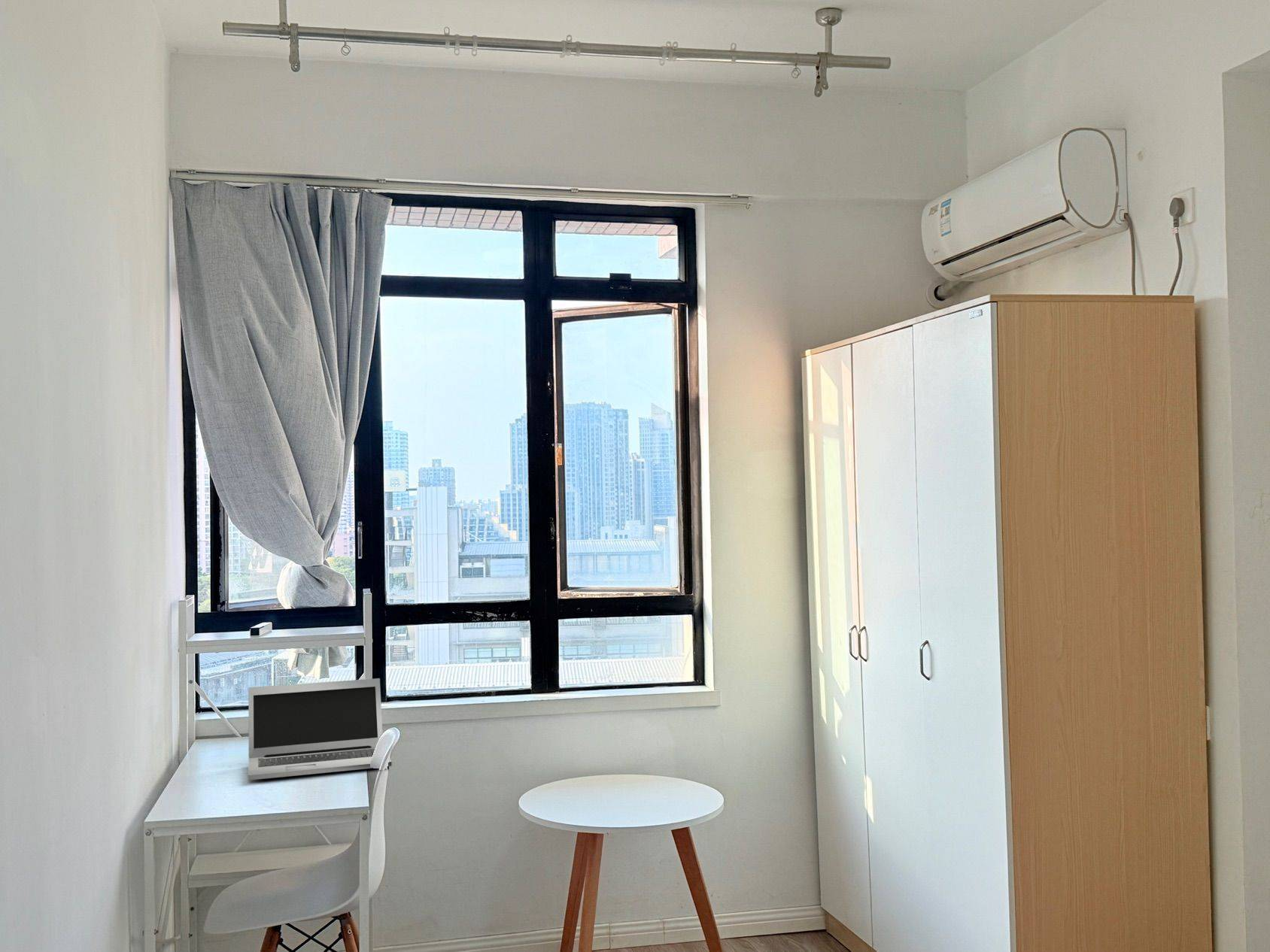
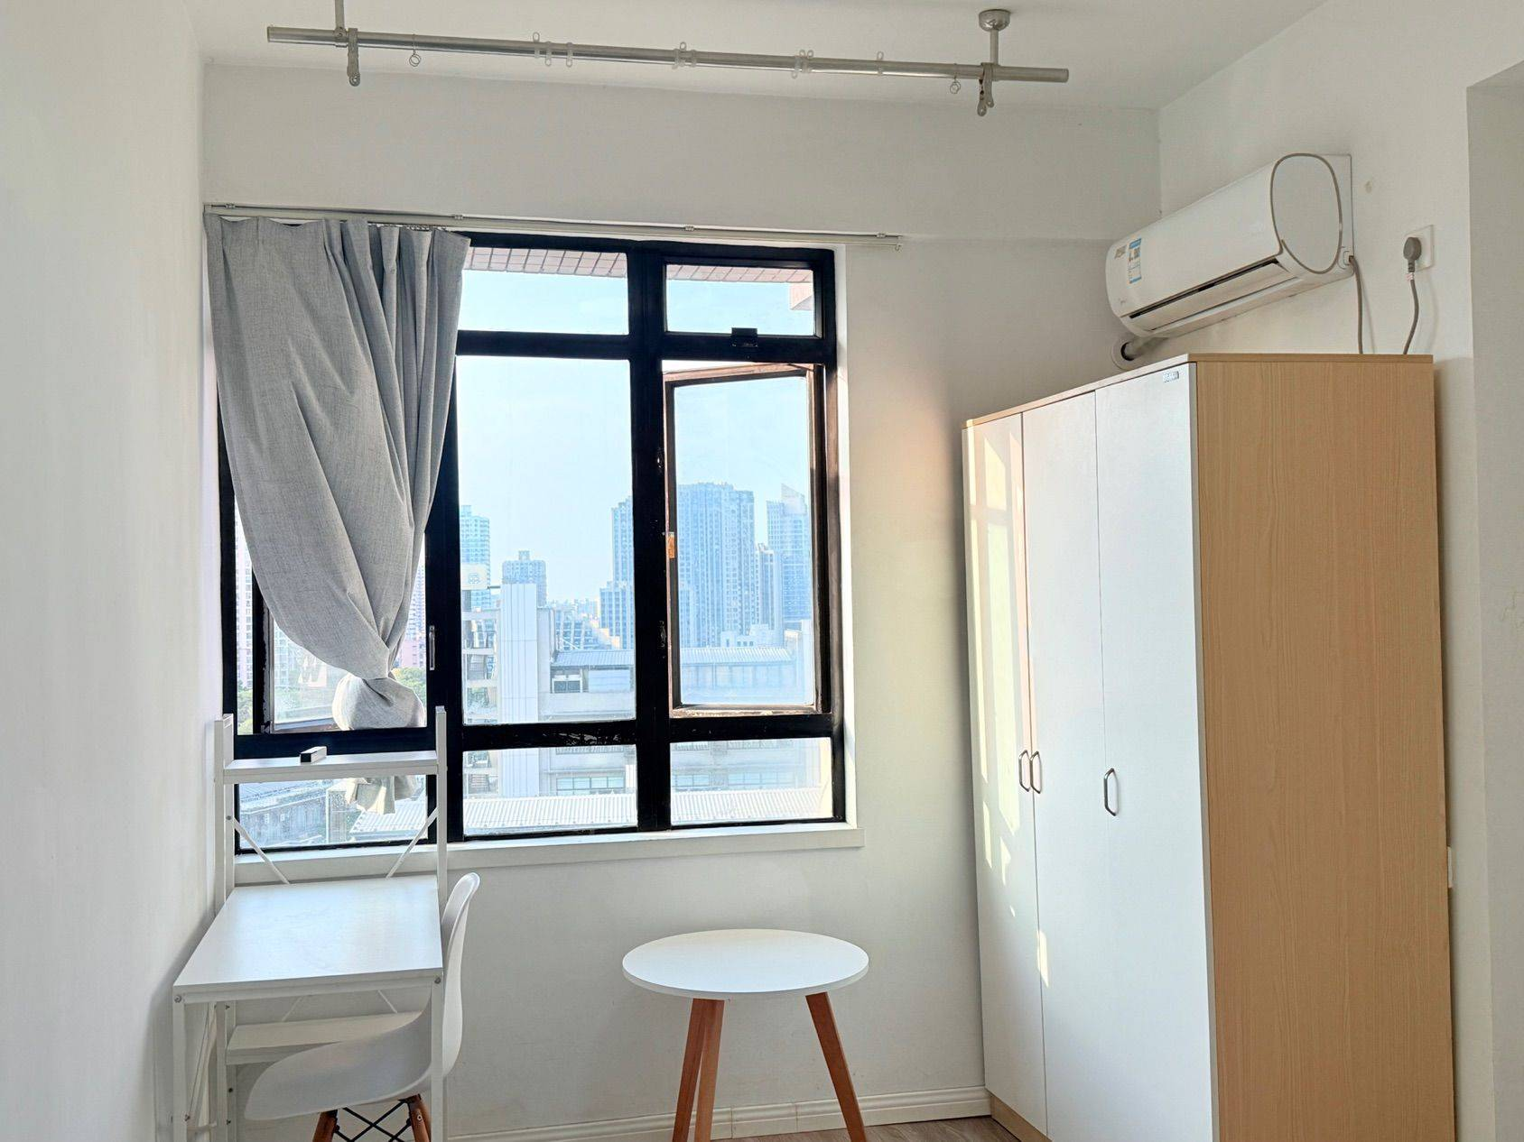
- laptop [248,678,393,781]
